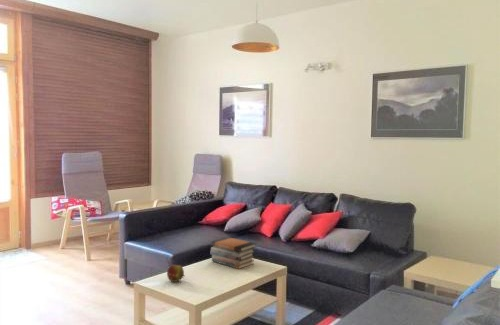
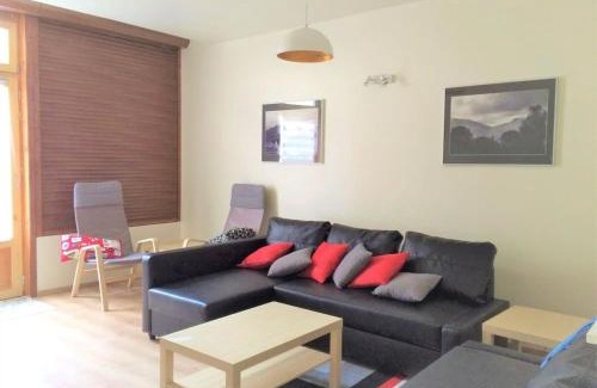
- fruit [166,264,186,283]
- book stack [209,236,257,270]
